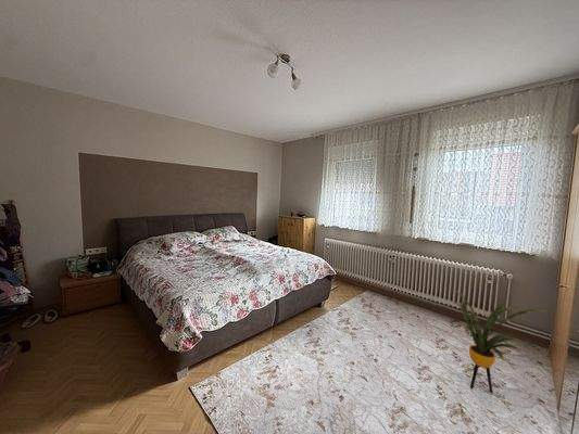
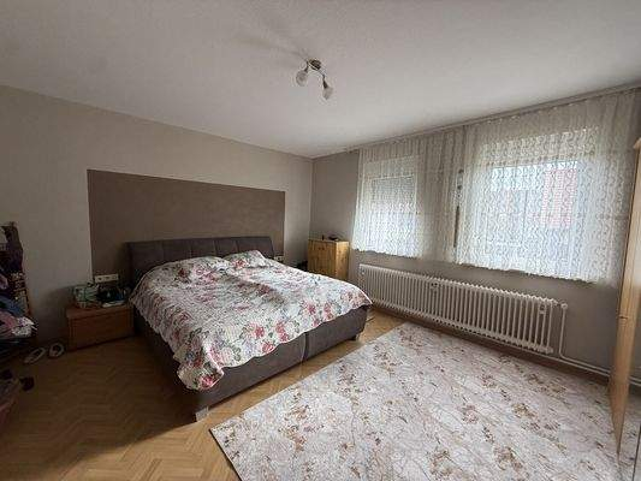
- house plant [443,289,554,394]
